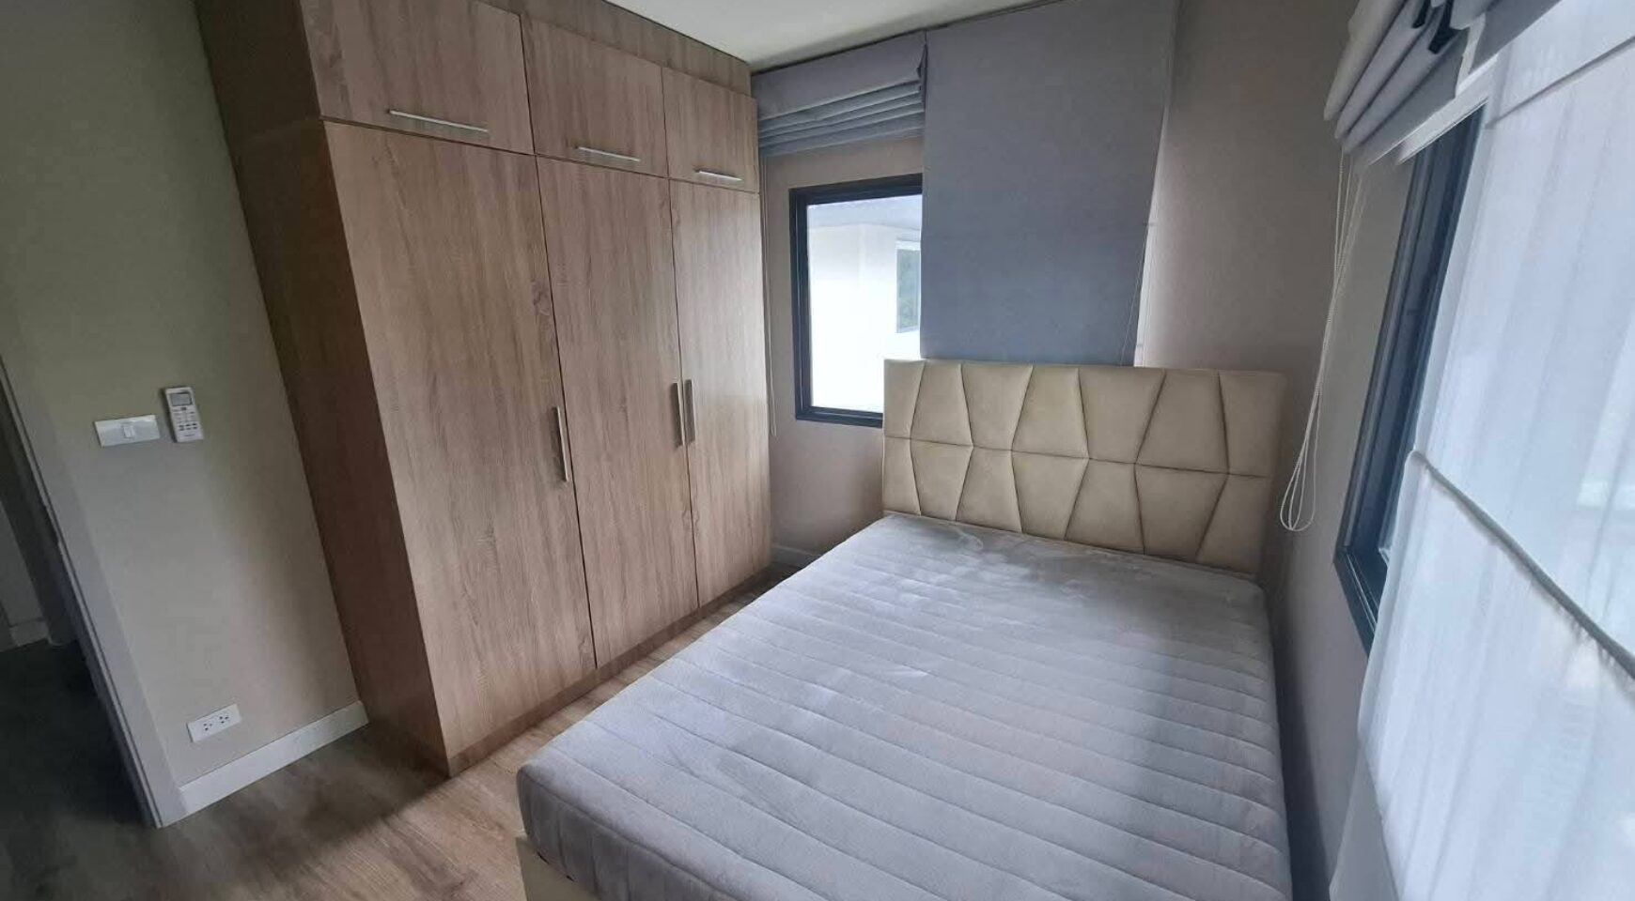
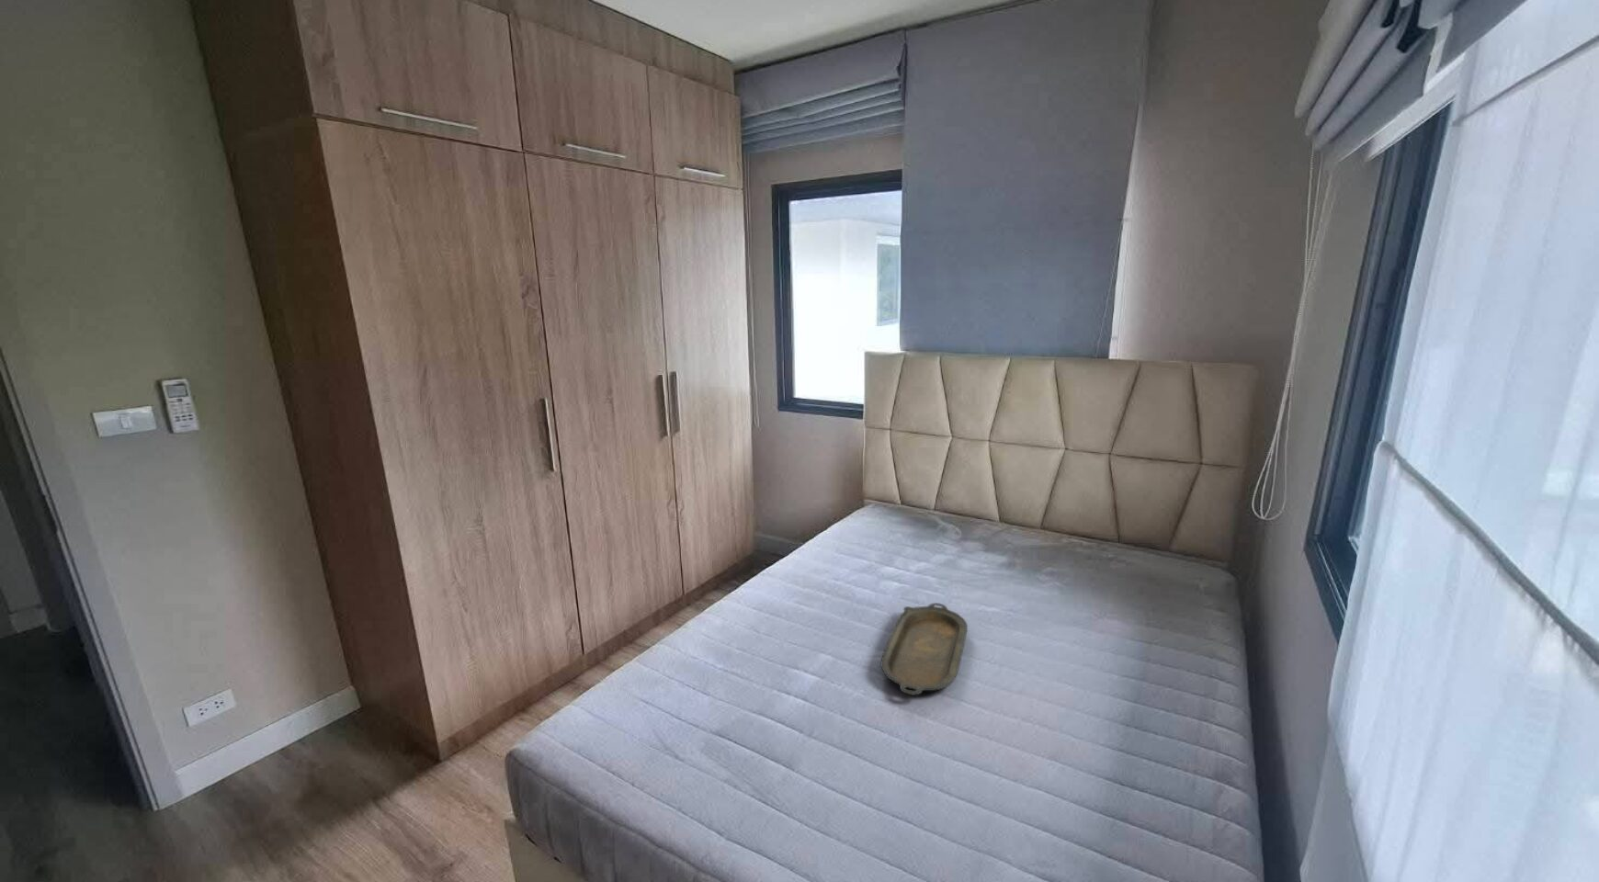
+ serving tray [880,602,969,696]
